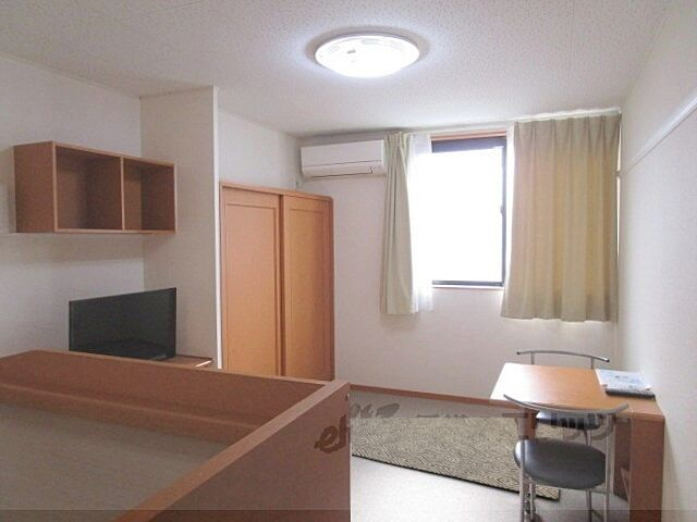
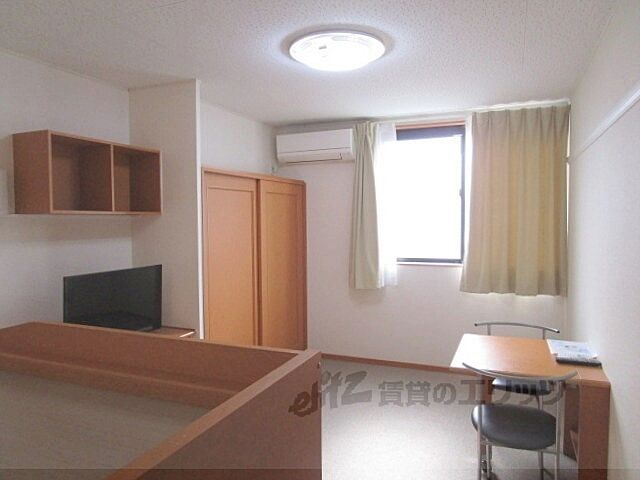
- rug [351,417,565,500]
